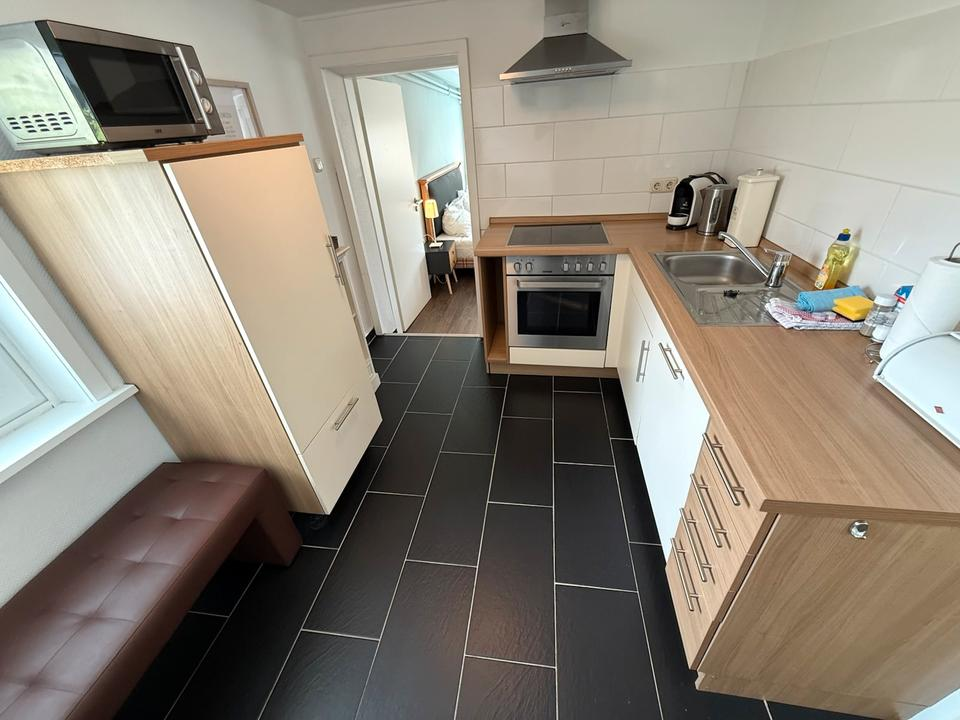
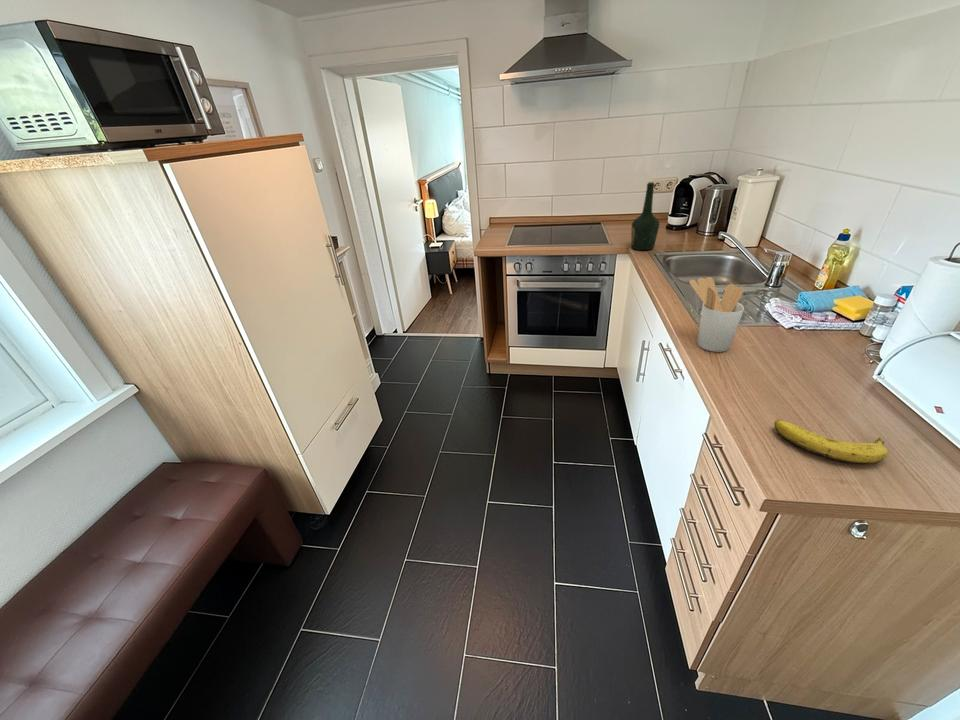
+ utensil holder [689,276,745,353]
+ banana [773,419,889,466]
+ bottle [630,181,660,251]
